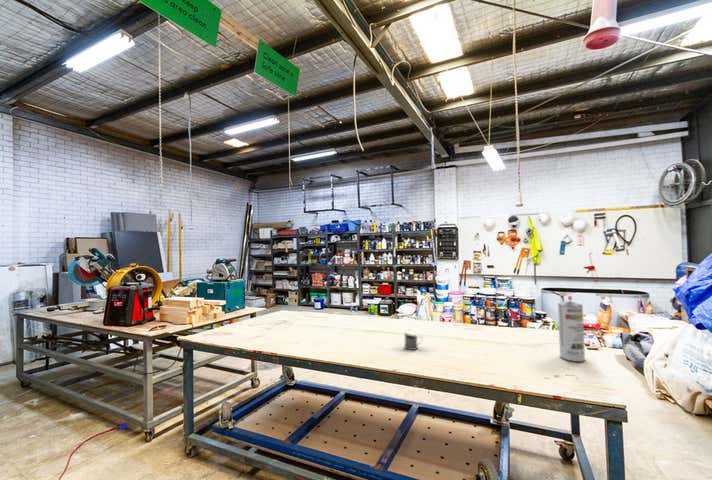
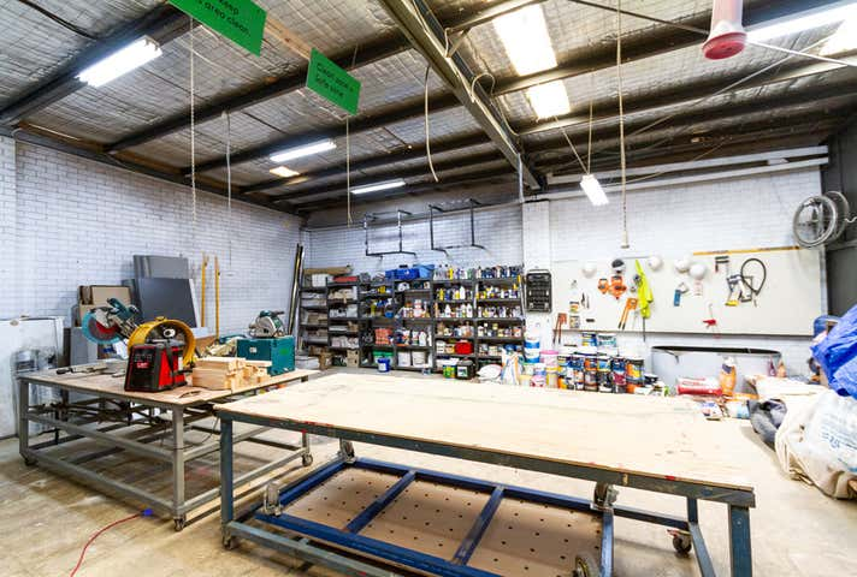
- tea glass holder [403,332,424,351]
- spray can [557,295,586,363]
